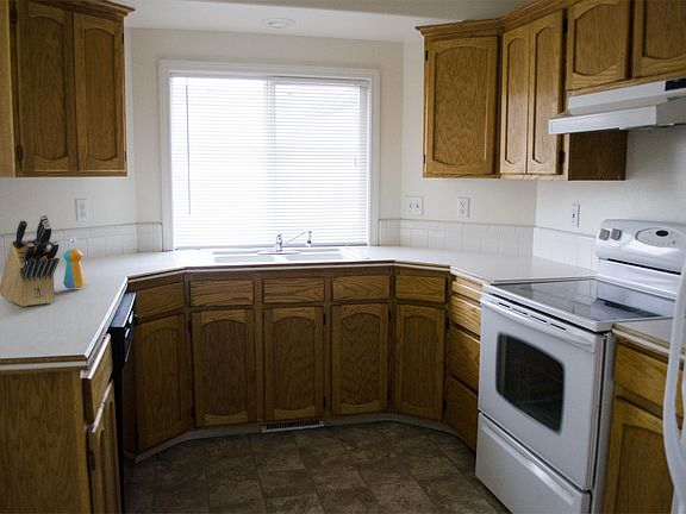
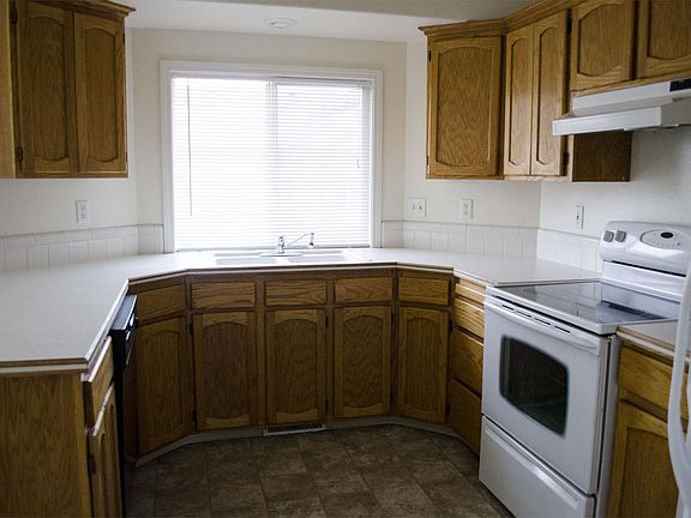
- soap dispenser [62,236,86,289]
- knife block [0,214,61,308]
